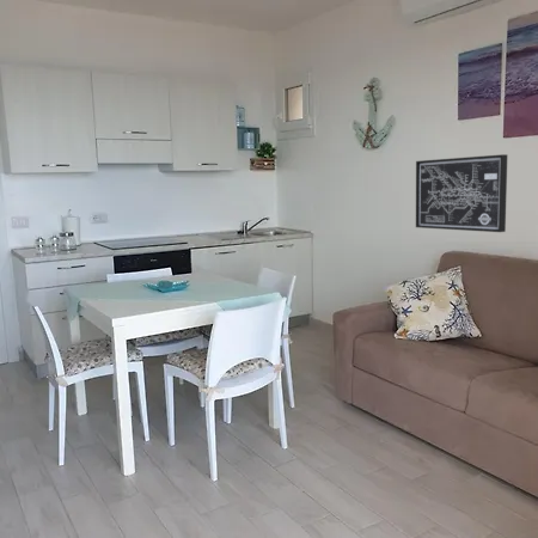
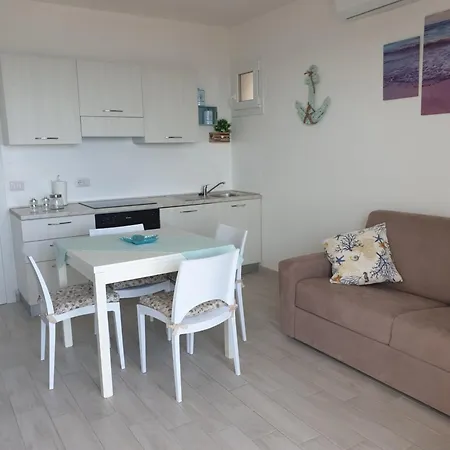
- wall art [415,153,508,233]
